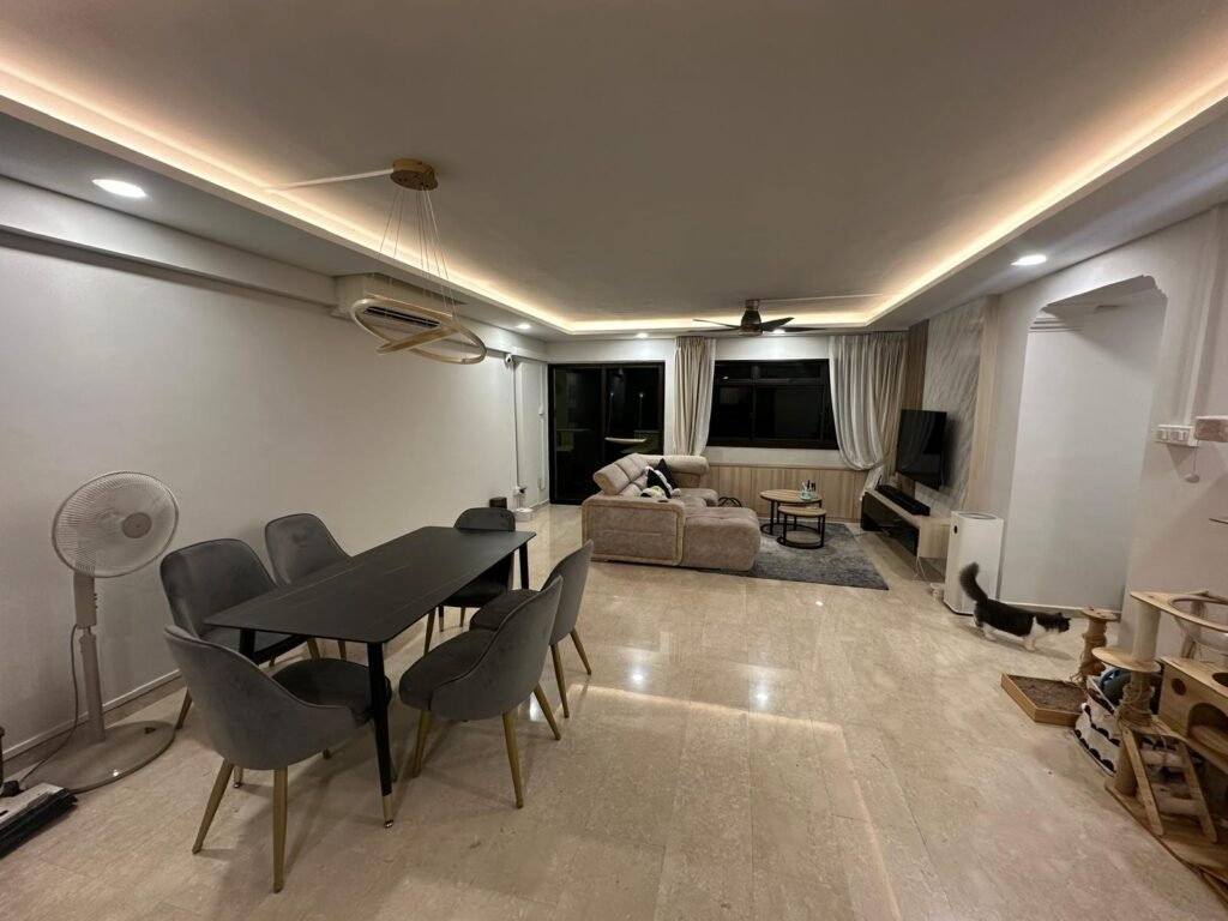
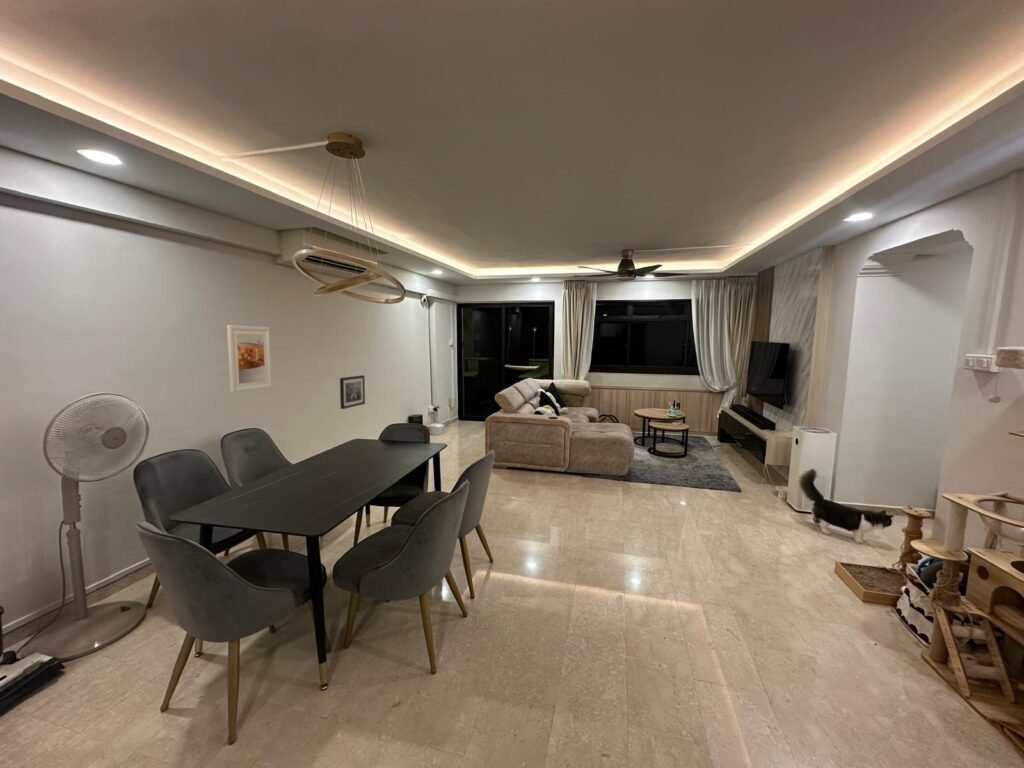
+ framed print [226,324,273,393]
+ wall art [339,374,366,410]
